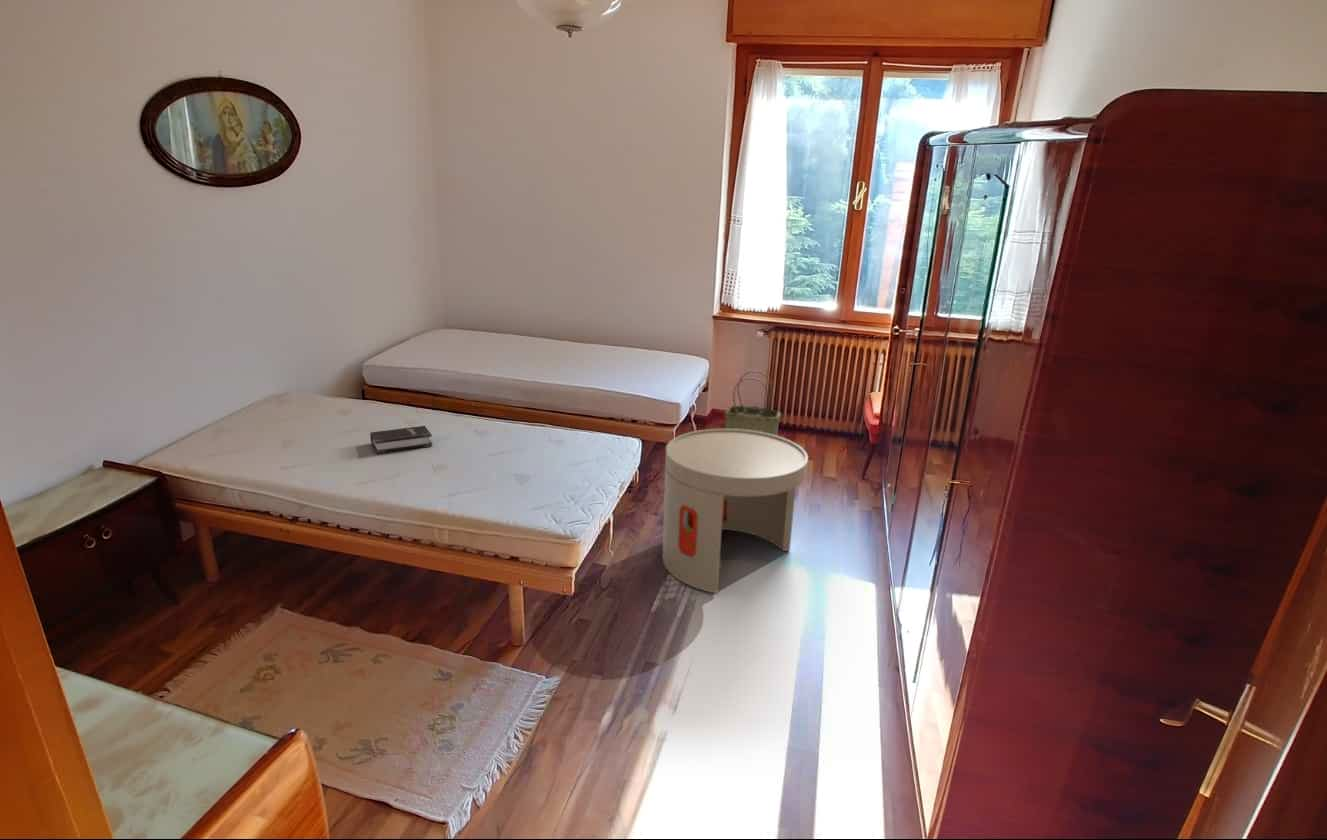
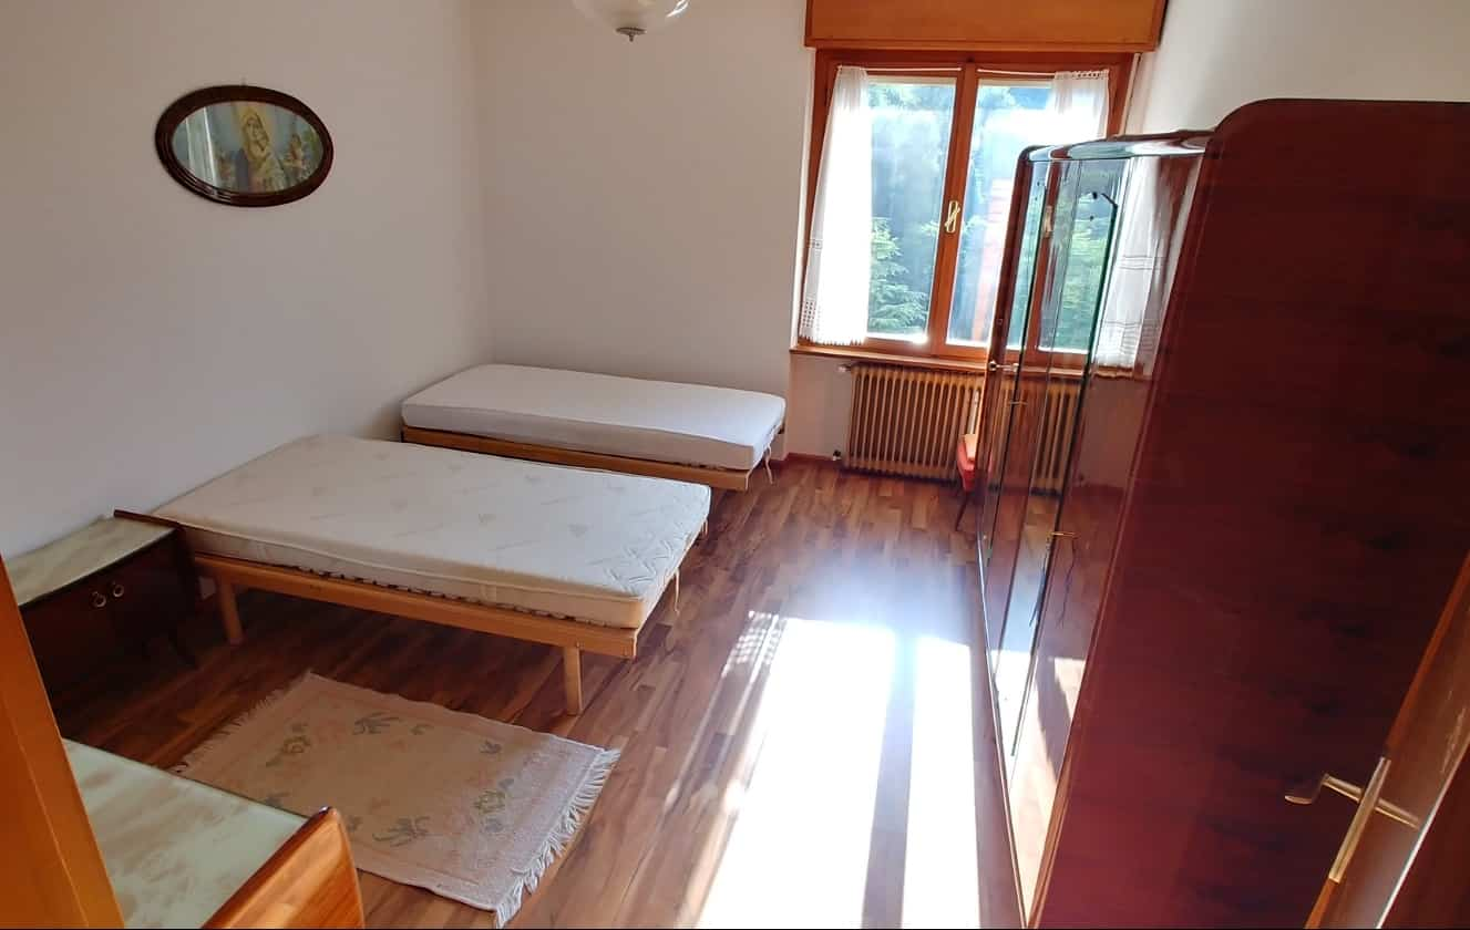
- side table [662,428,809,594]
- hardback book [369,425,433,455]
- basket [724,370,782,436]
